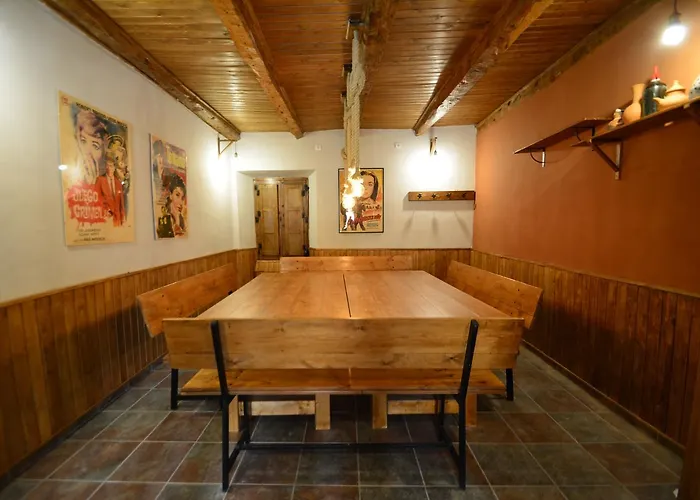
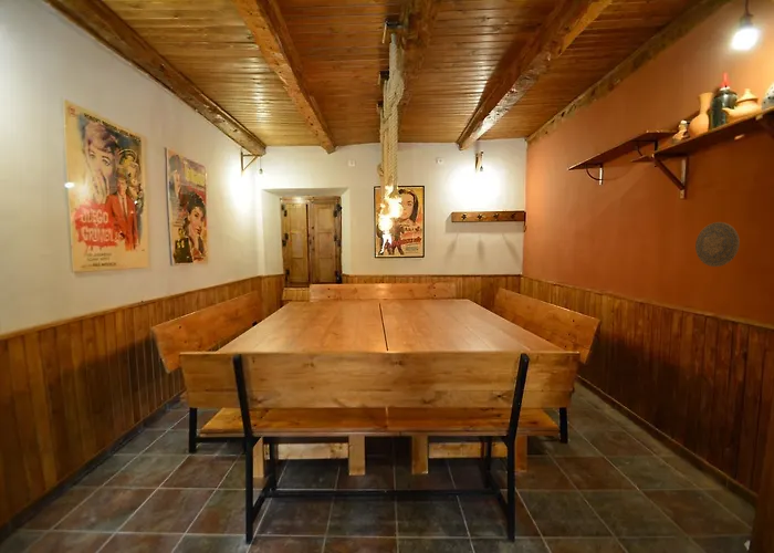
+ decorative plate [694,221,741,268]
